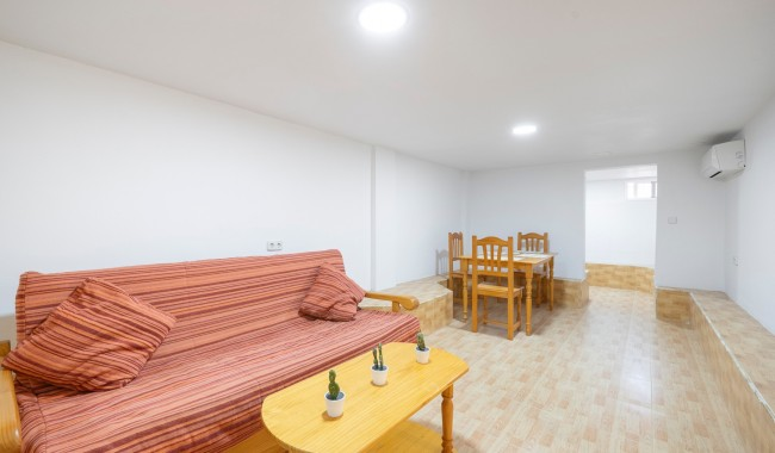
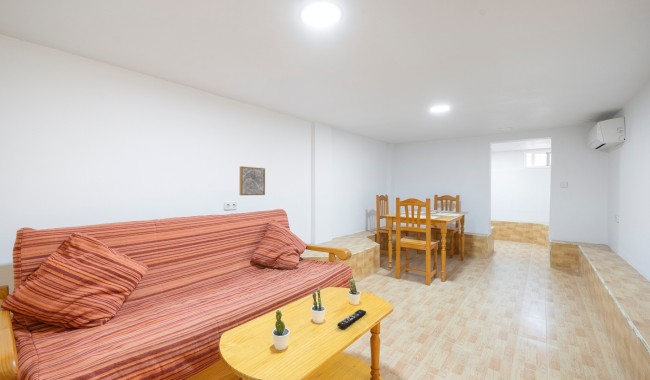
+ wall art [239,165,266,196]
+ remote control [336,308,367,329]
